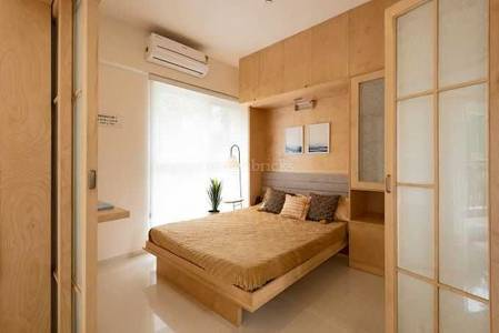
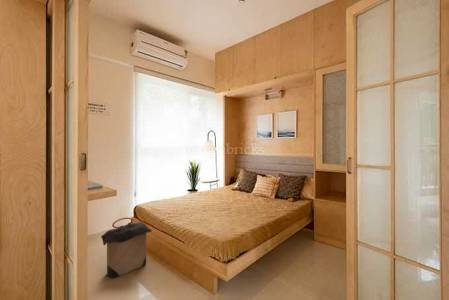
+ laundry hamper [100,216,153,279]
